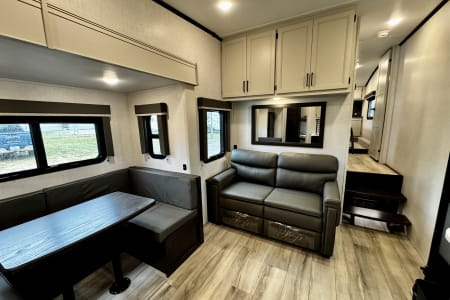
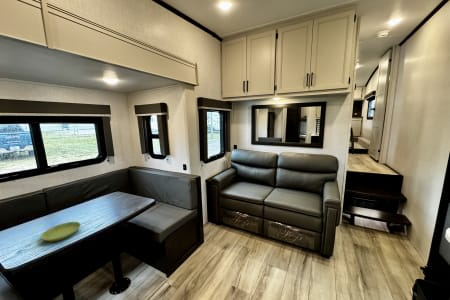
+ saucer [40,221,81,242]
